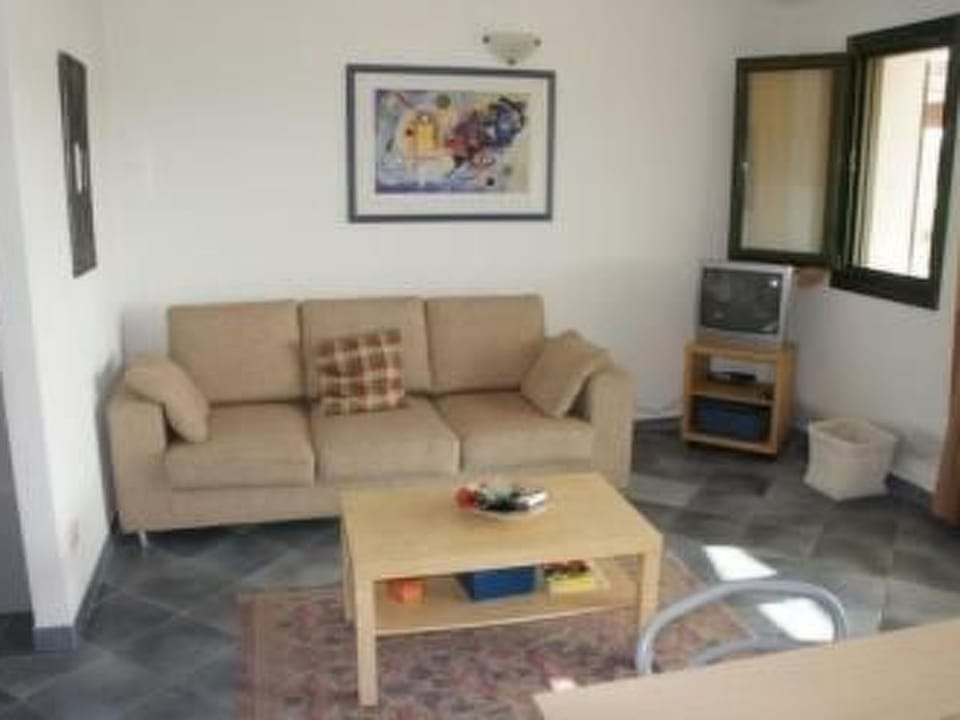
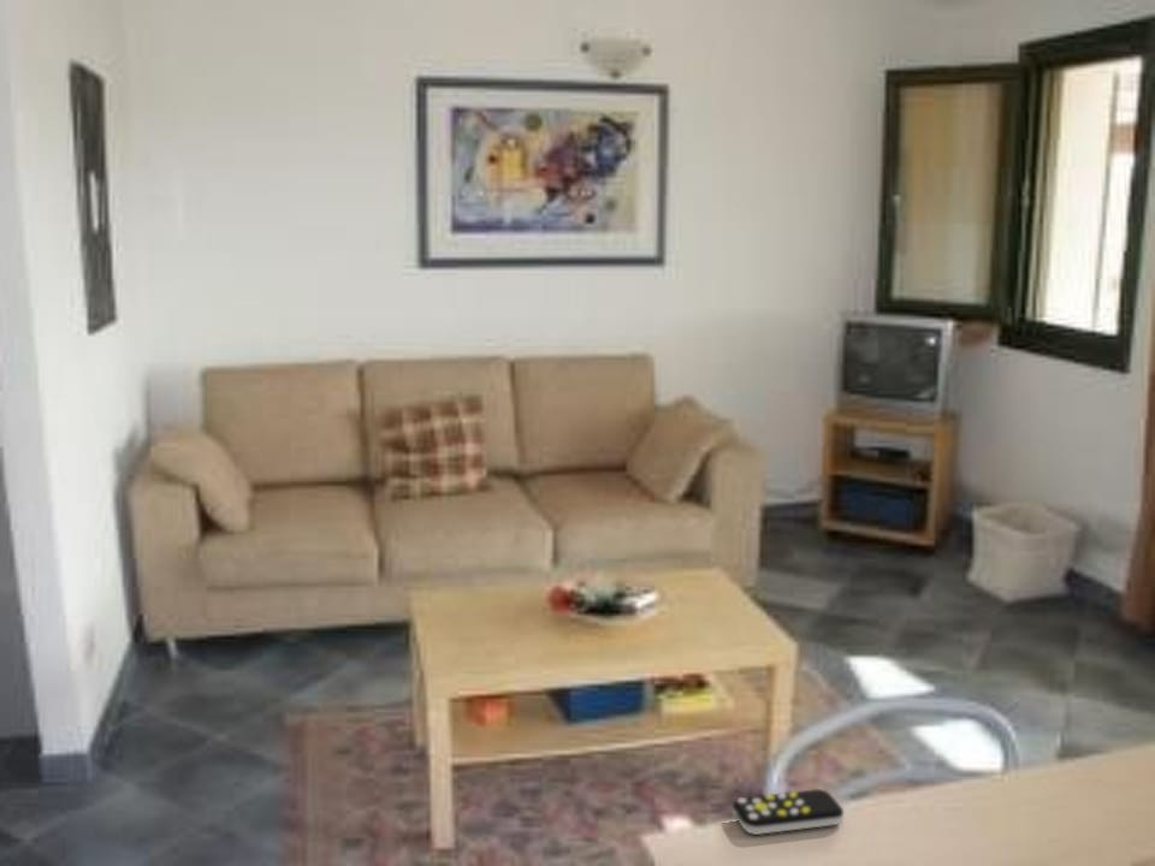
+ remote control [732,788,845,836]
